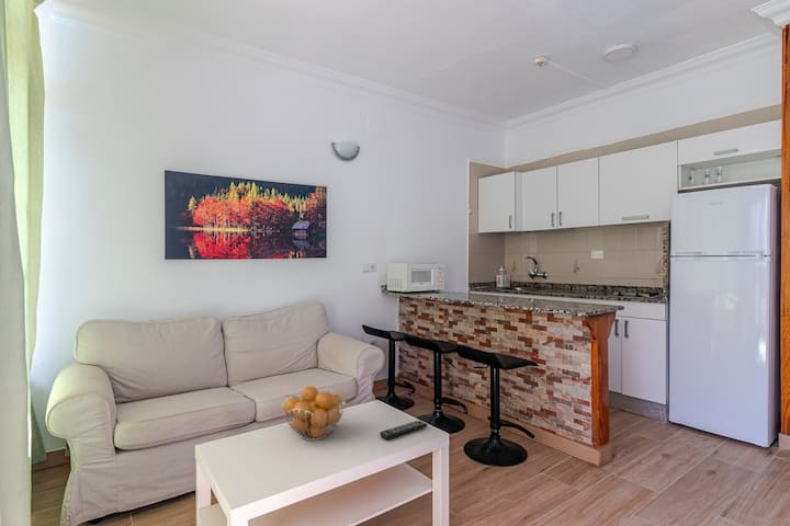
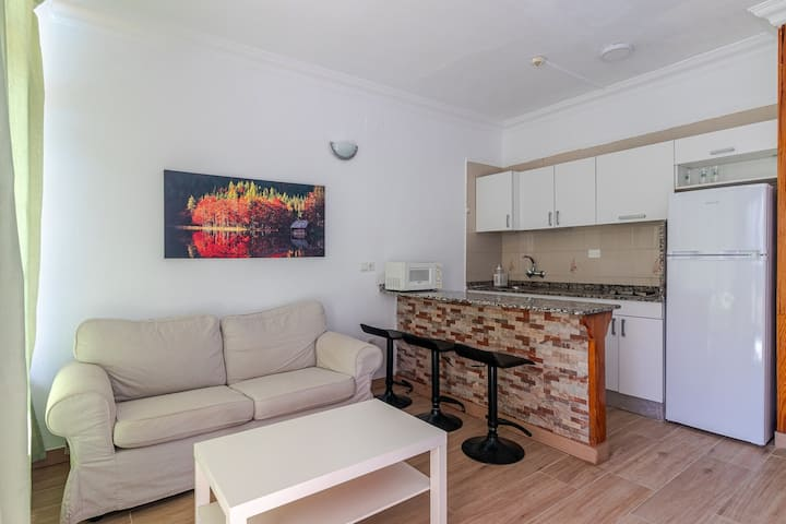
- fruit basket [281,385,347,442]
- remote control [379,420,428,441]
